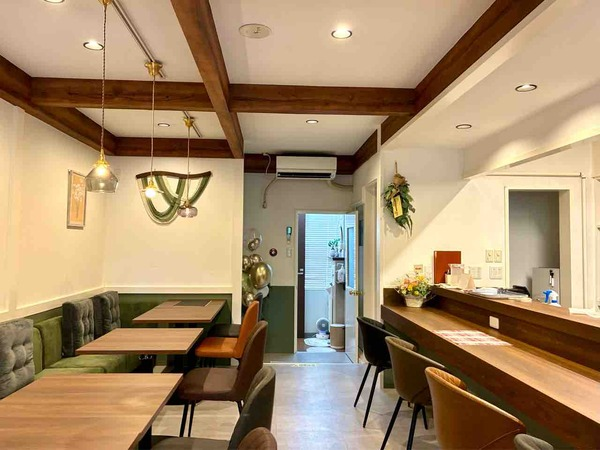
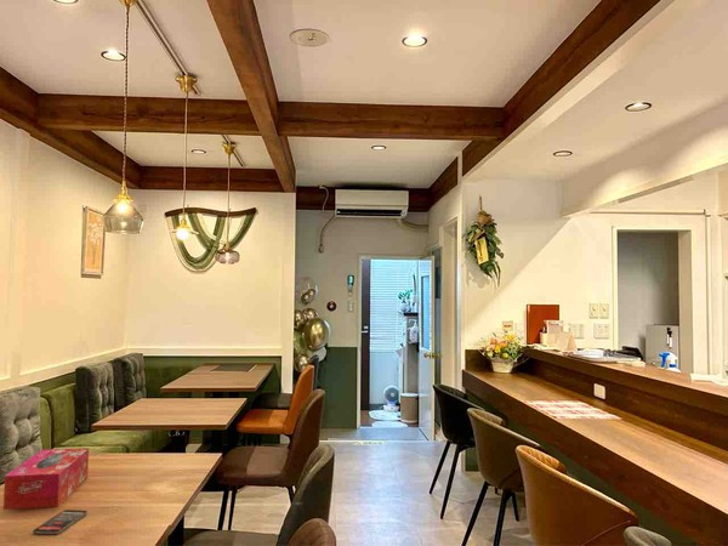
+ tissue box [2,447,90,511]
+ smartphone [32,508,89,535]
